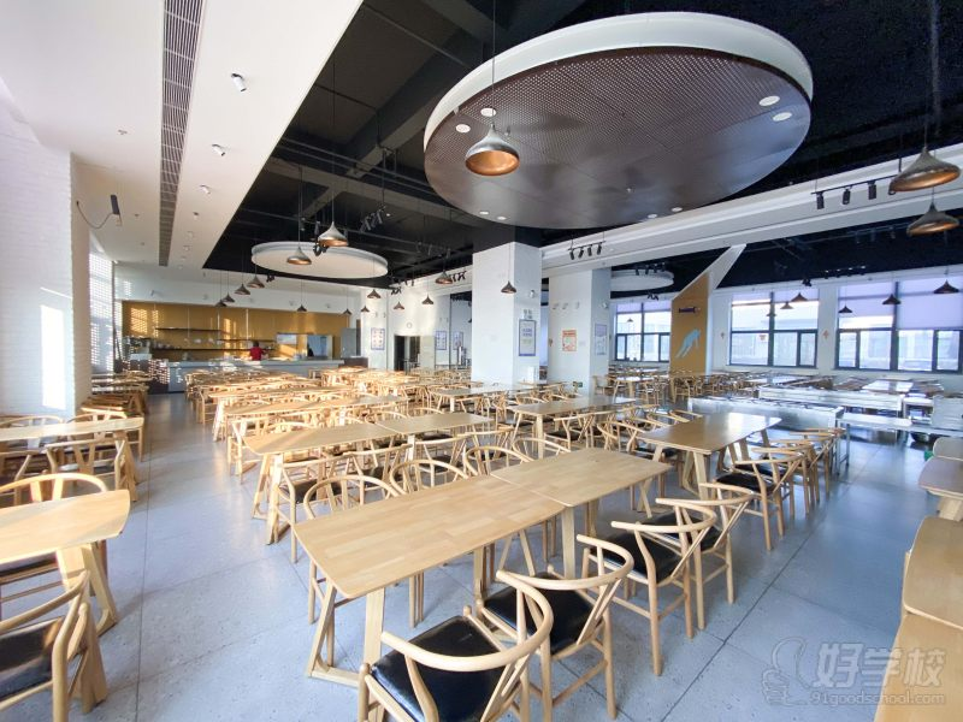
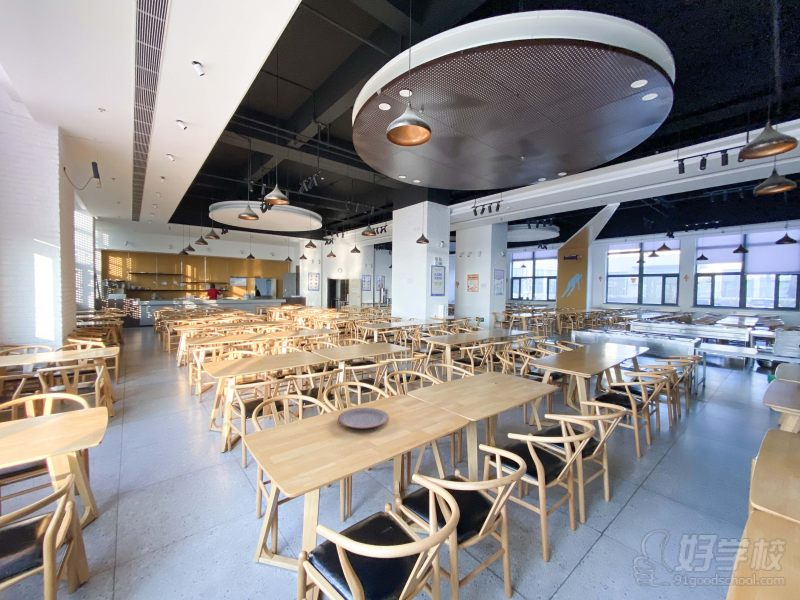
+ plate [337,407,390,430]
